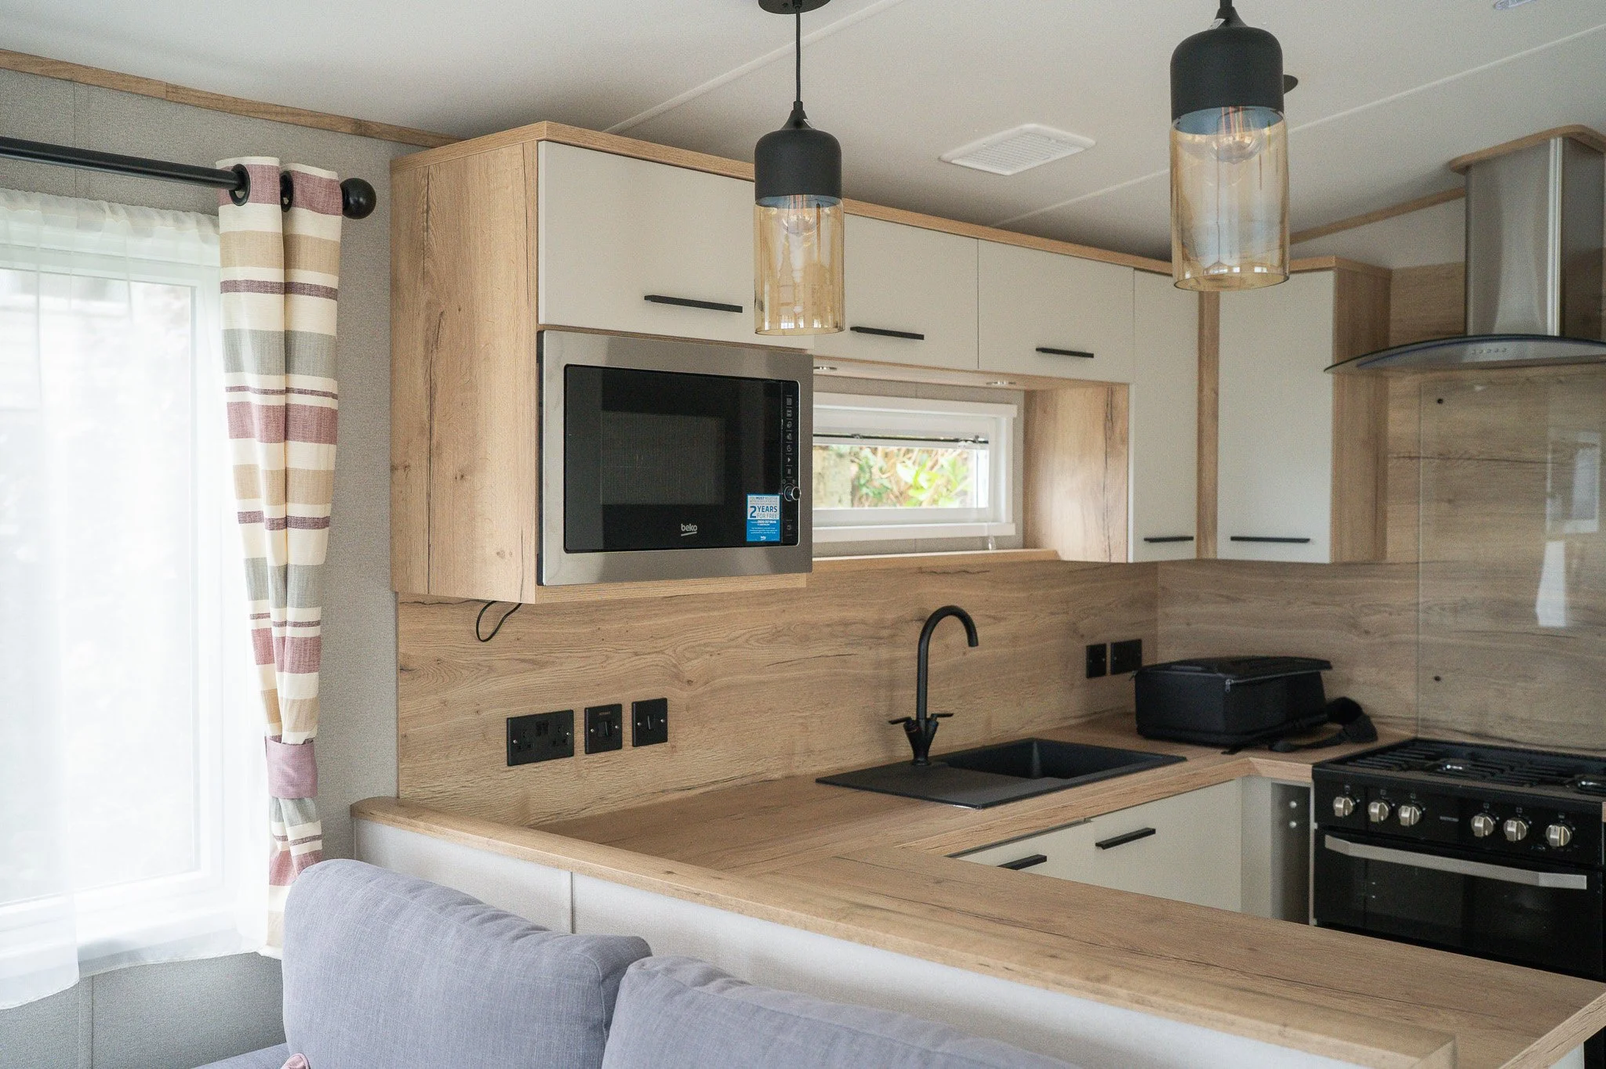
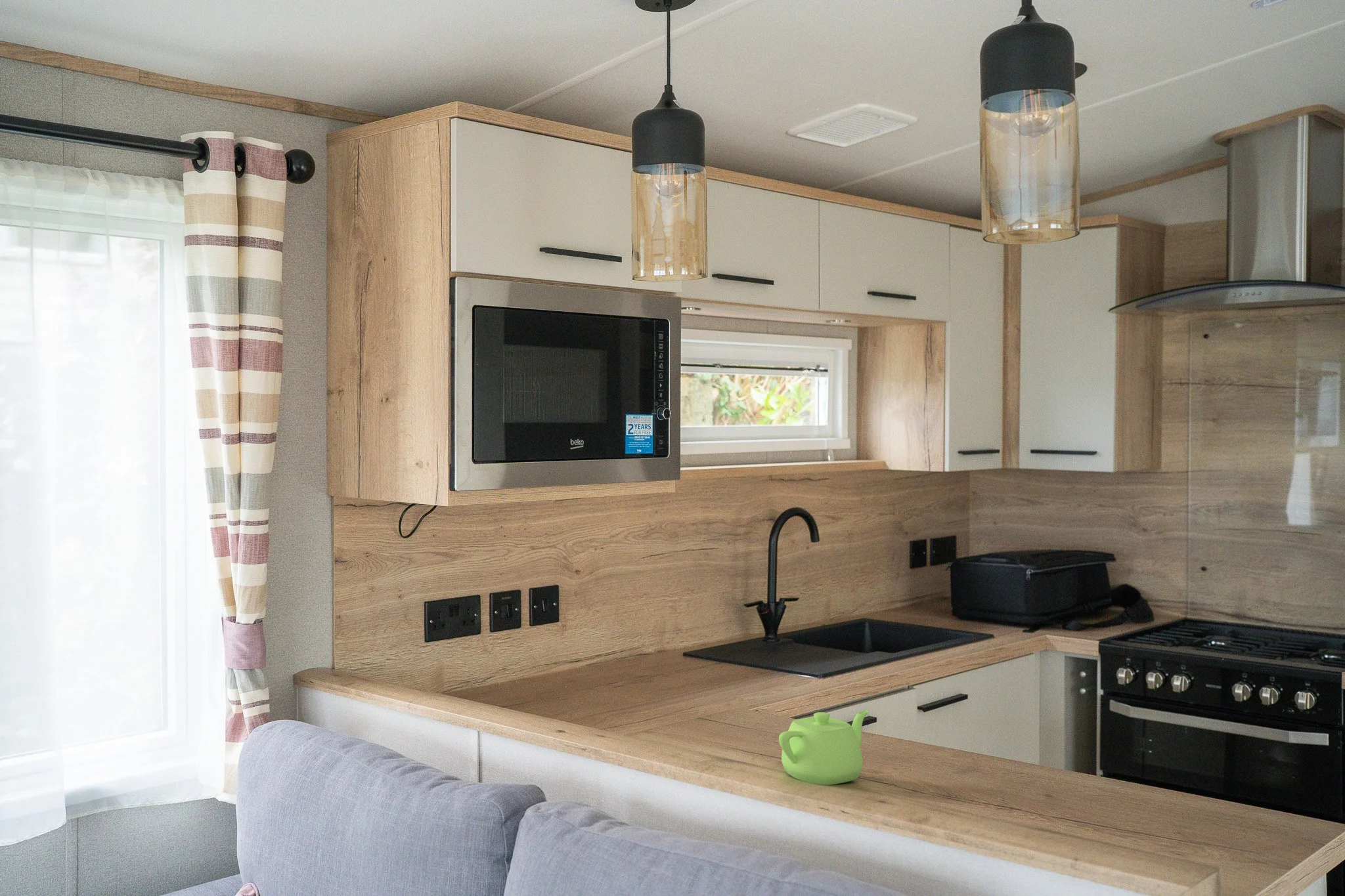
+ teapot [778,710,870,786]
